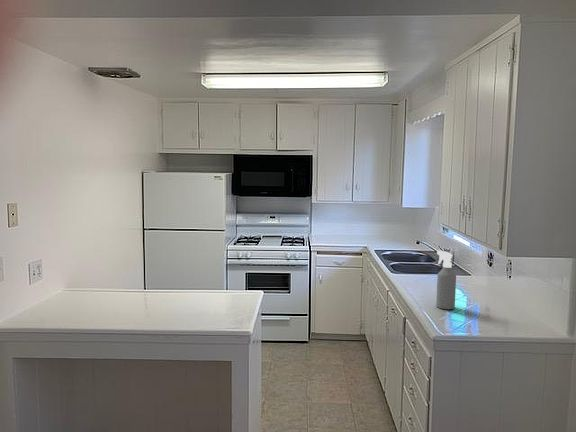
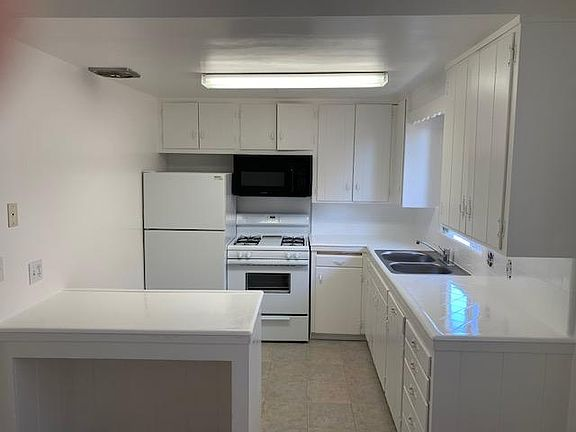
- spray bottle [435,250,457,310]
